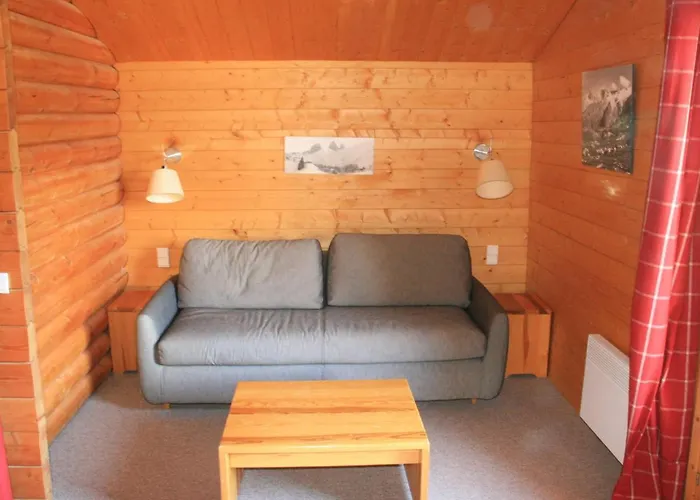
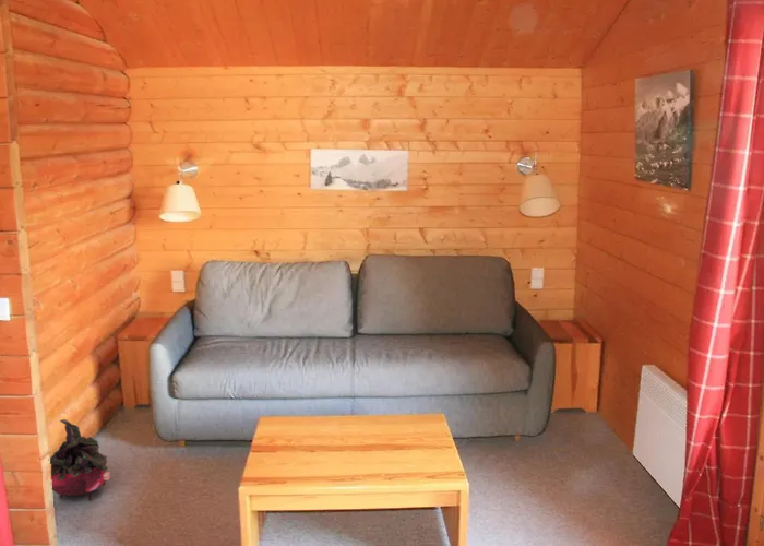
+ potted plant [49,418,111,501]
